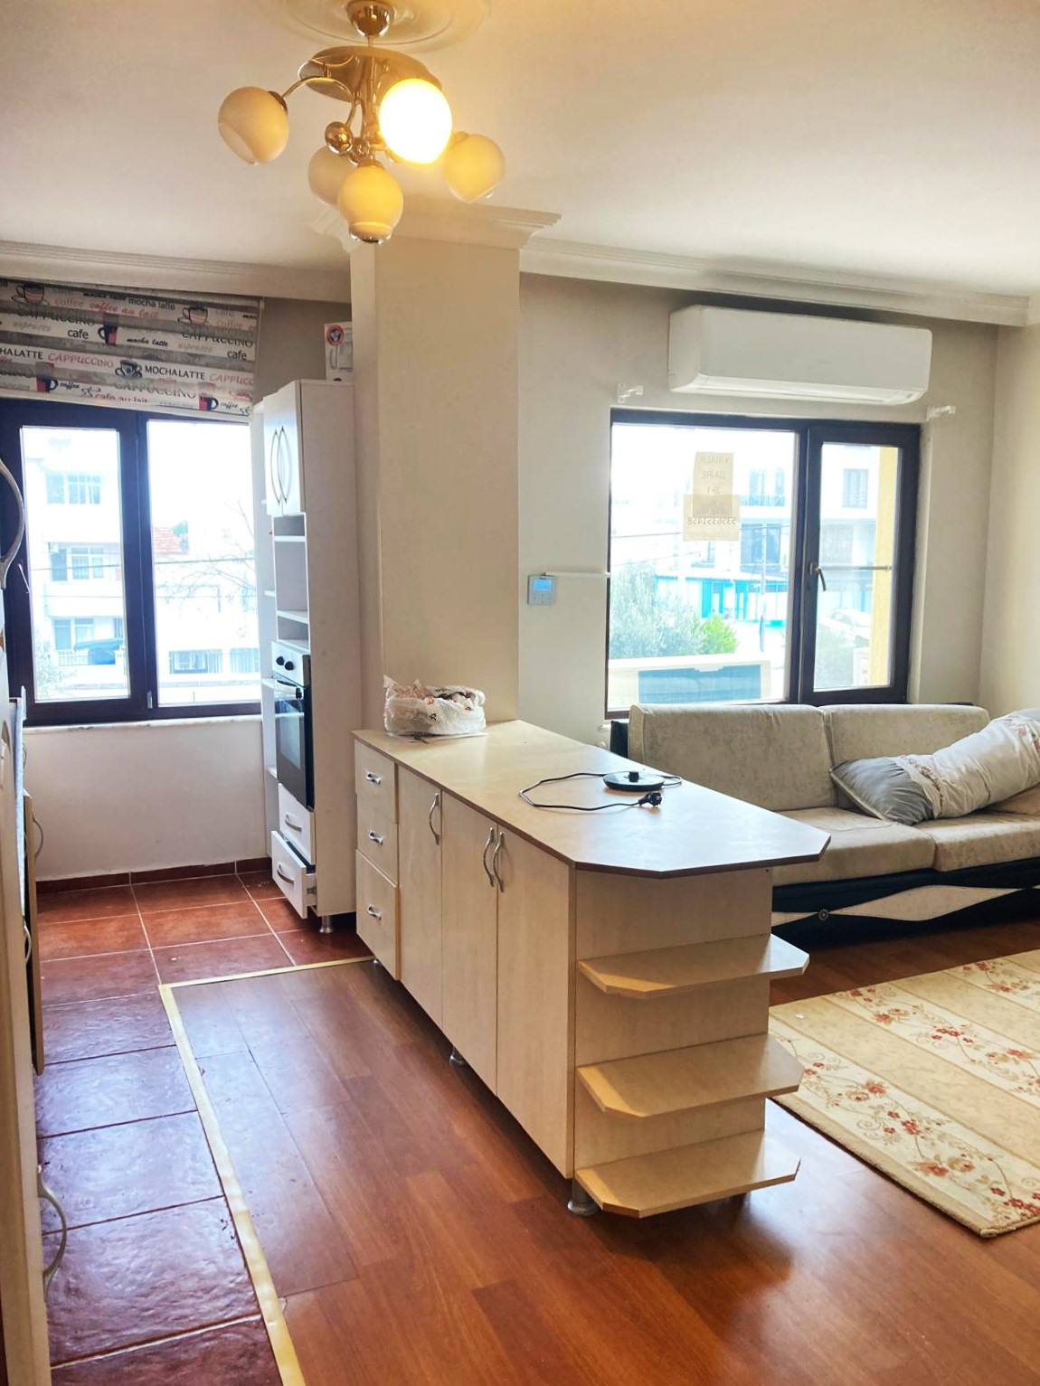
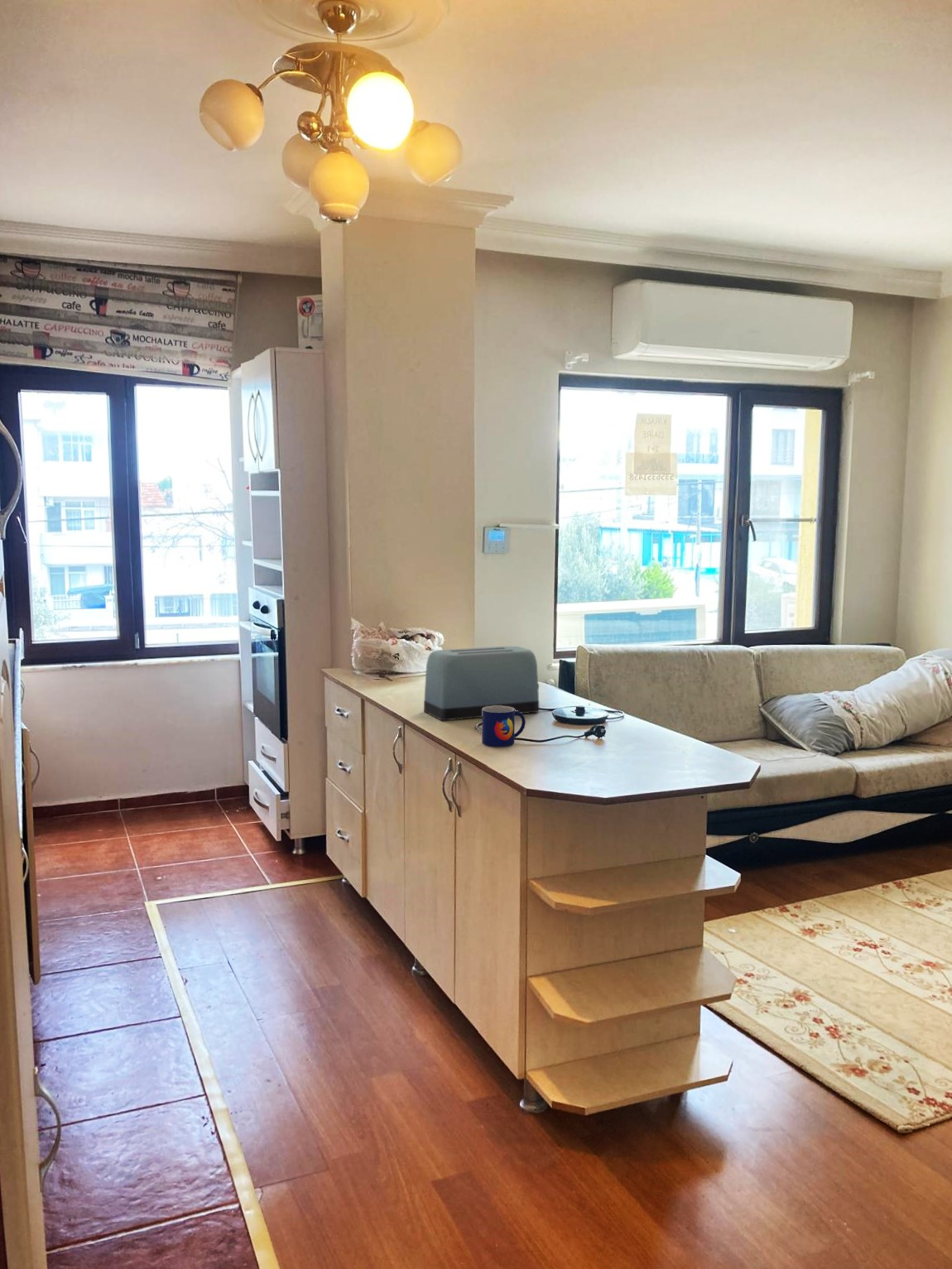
+ toaster [423,646,540,721]
+ mug [481,706,526,747]
